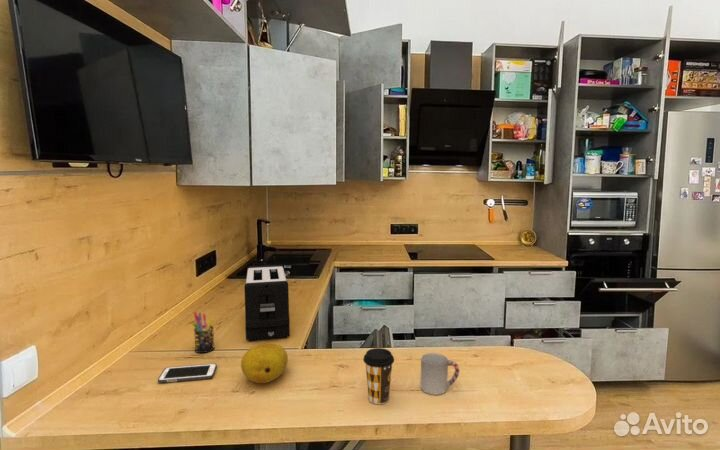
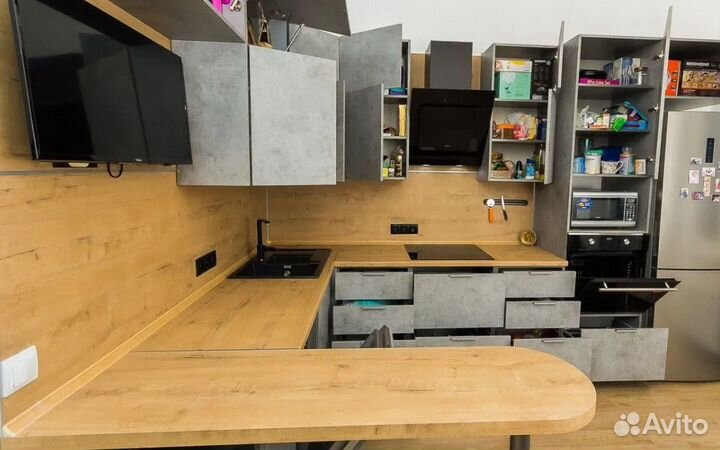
- coffee cup [362,347,395,405]
- pen holder [192,311,215,354]
- cell phone [157,363,218,384]
- toaster [243,264,291,342]
- cup [420,352,460,396]
- fruit [240,341,289,384]
